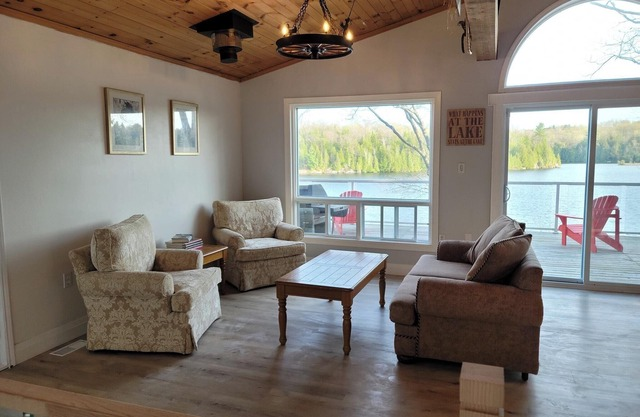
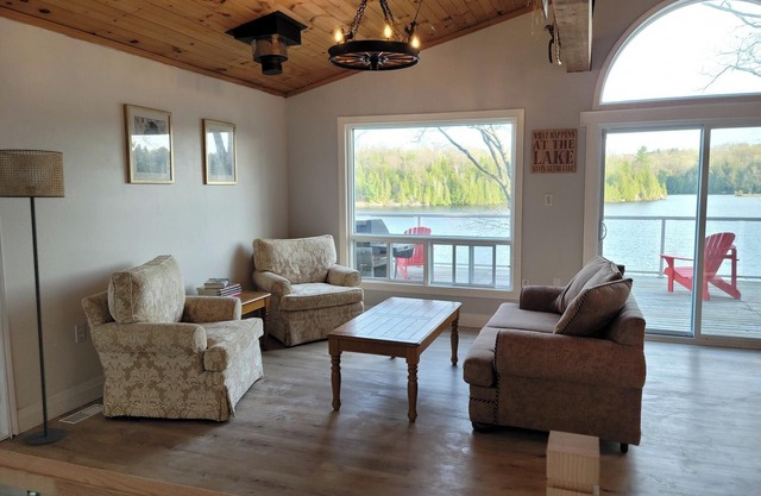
+ floor lamp [0,149,69,446]
